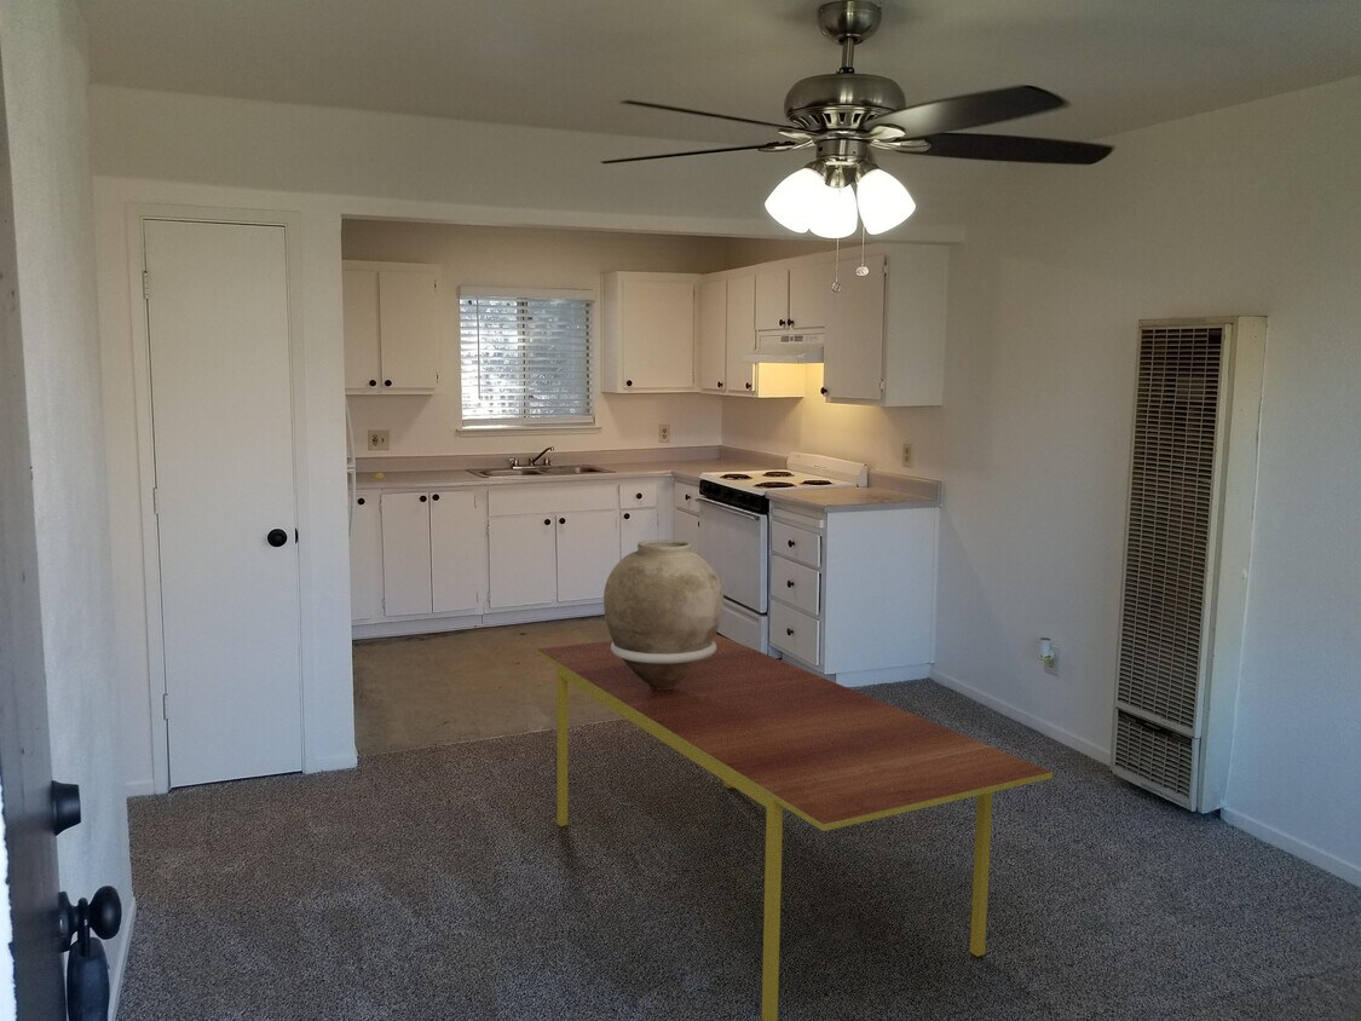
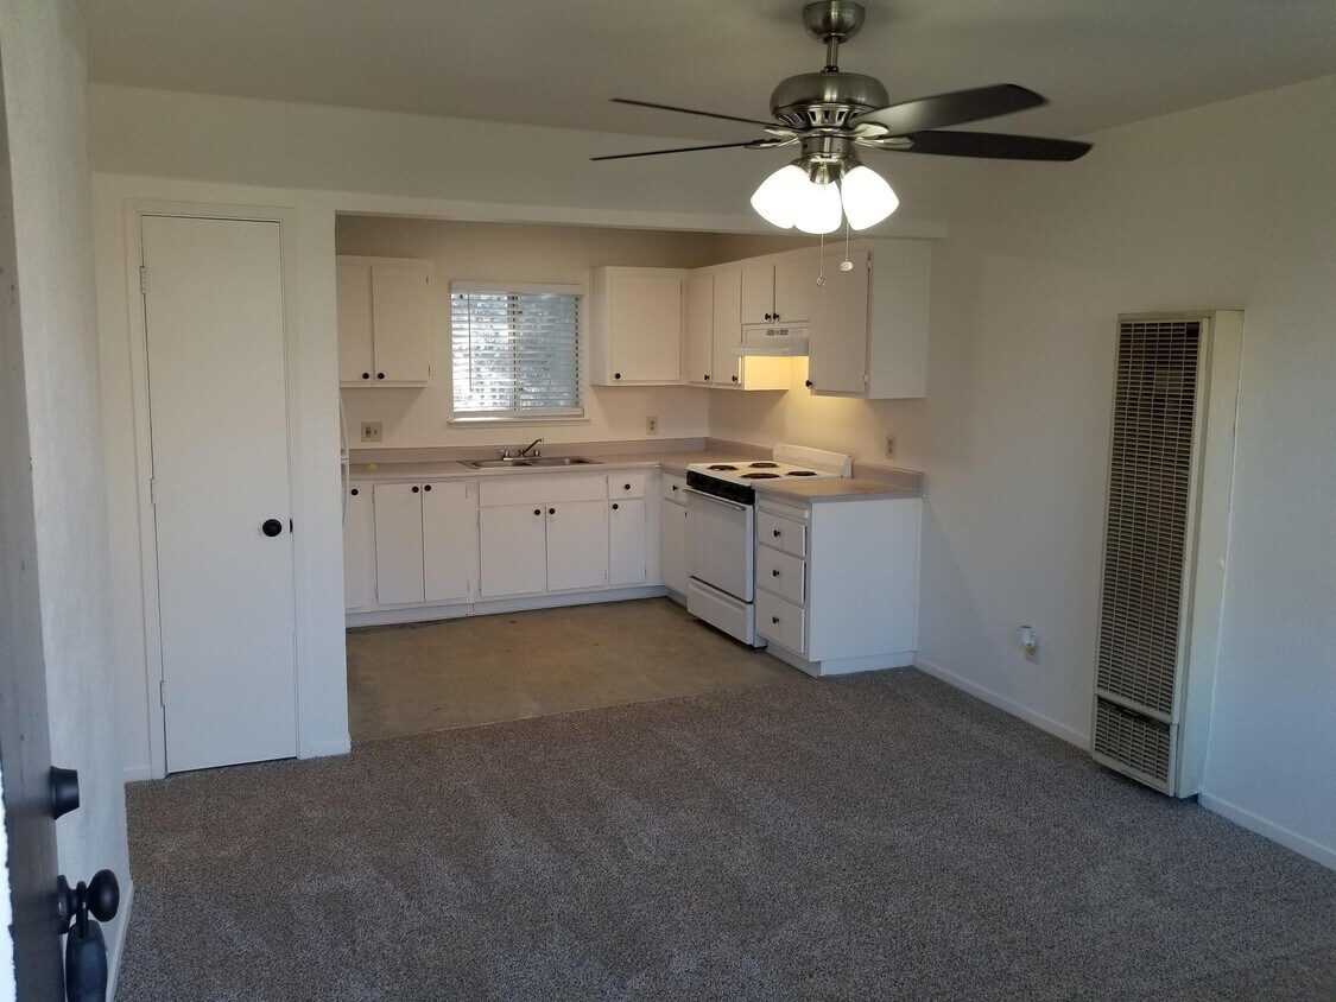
- dining table [535,633,1054,1021]
- vase [602,540,725,690]
